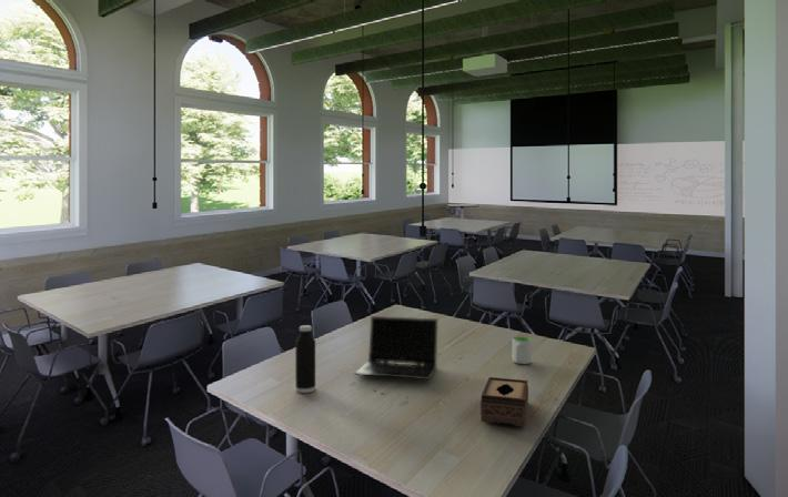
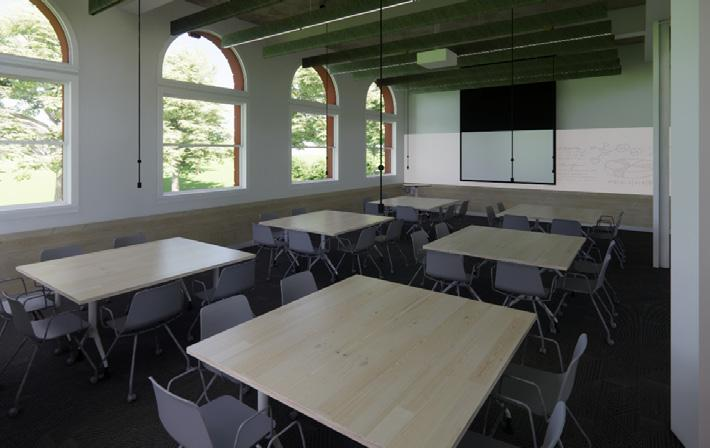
- water bottle [294,324,316,394]
- tissue box [479,376,529,427]
- mug [512,336,533,365]
- laptop computer [354,315,440,381]
